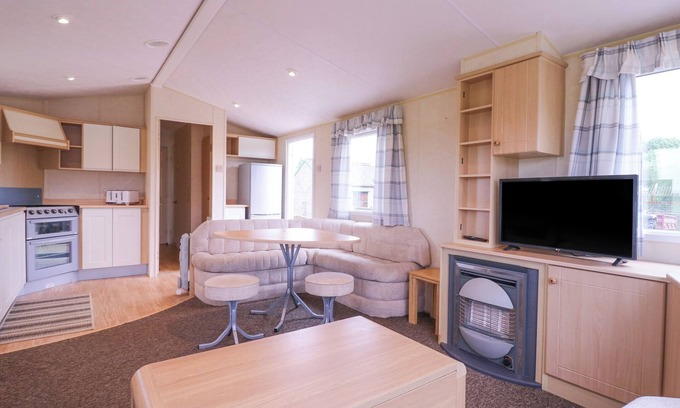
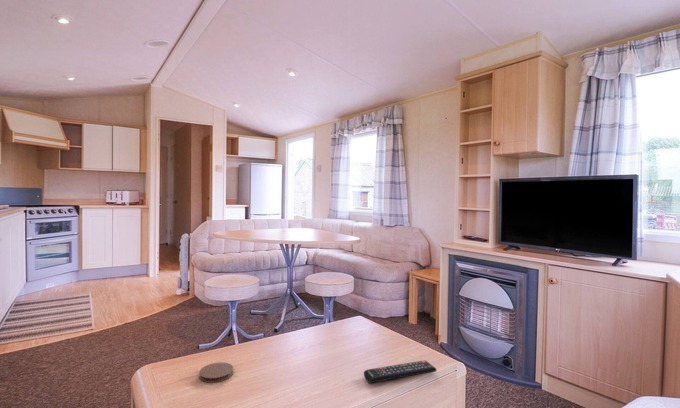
+ remote control [363,360,438,384]
+ coaster [198,361,234,384]
